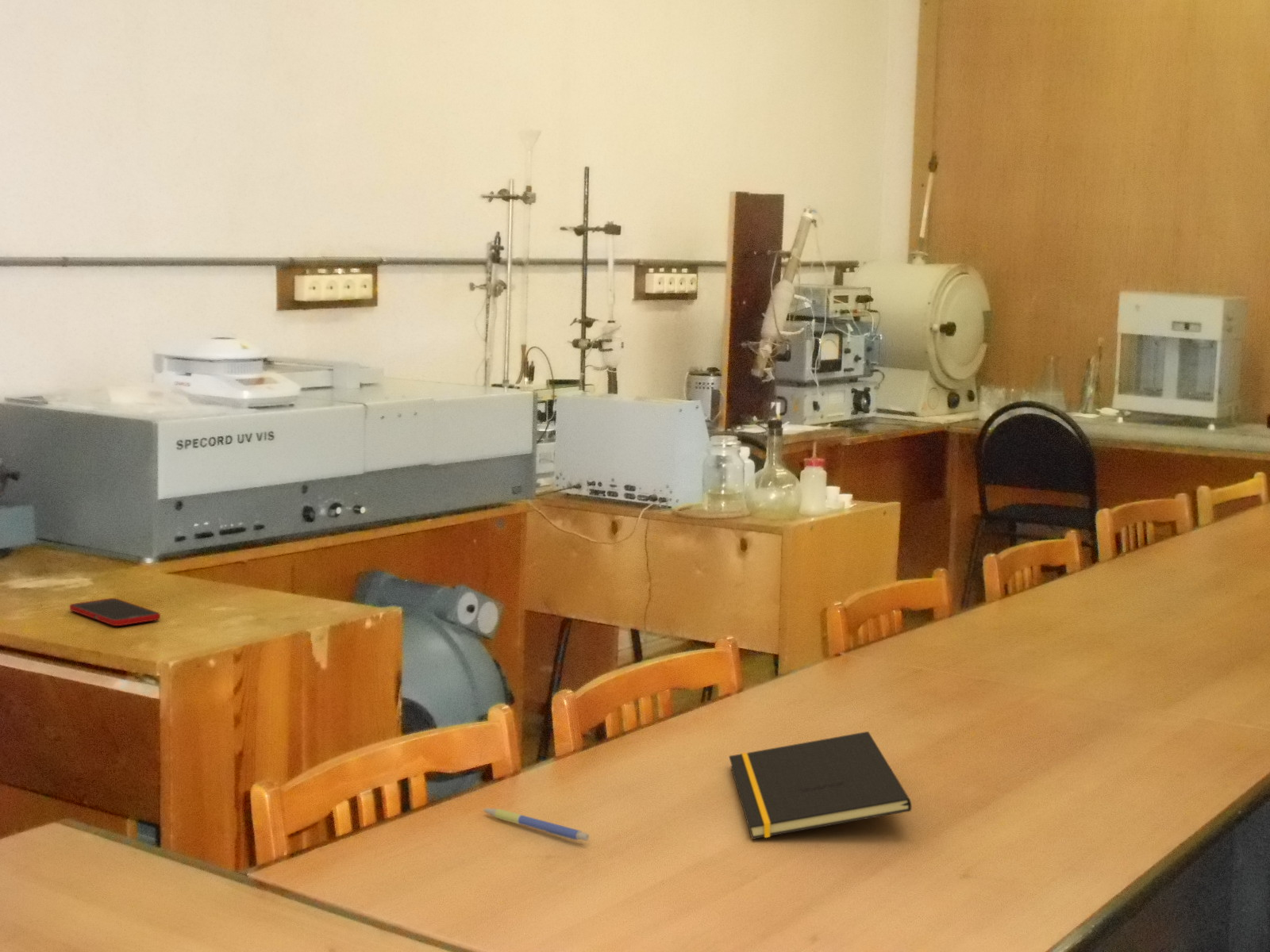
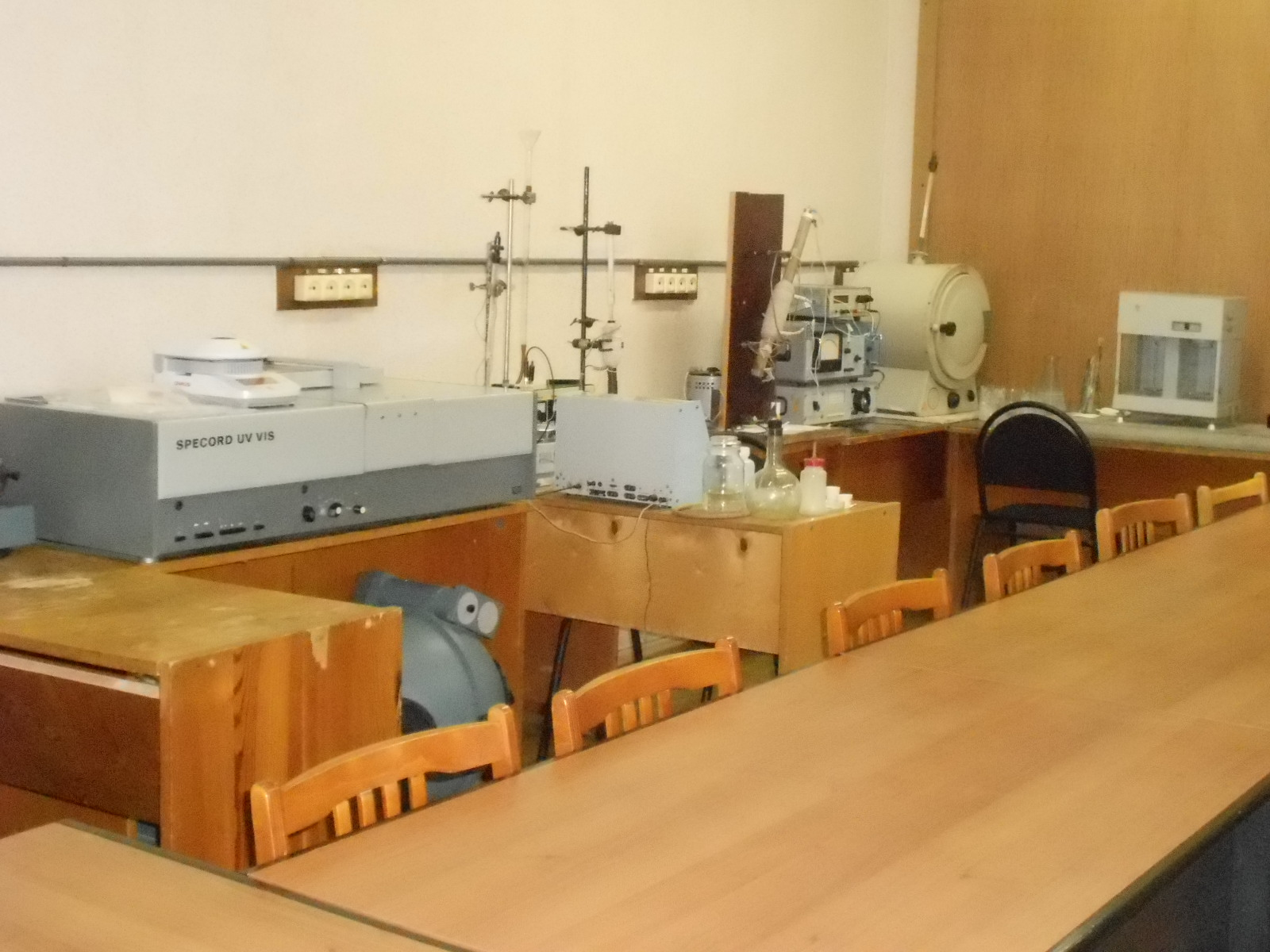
- notepad [728,731,912,840]
- cell phone [69,597,161,627]
- pen [483,808,590,842]
